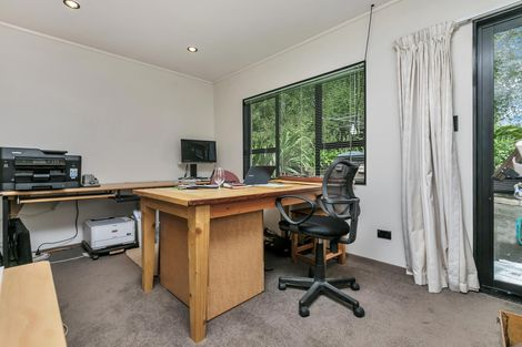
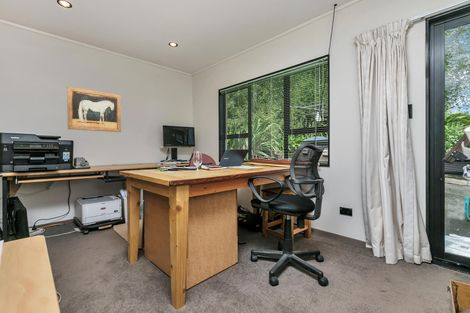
+ wall art [66,86,122,133]
